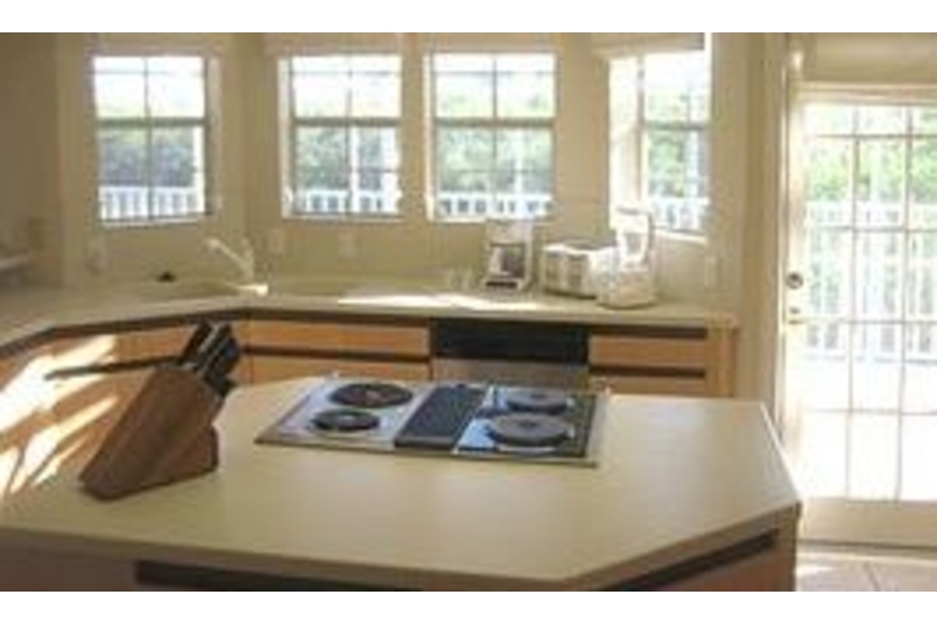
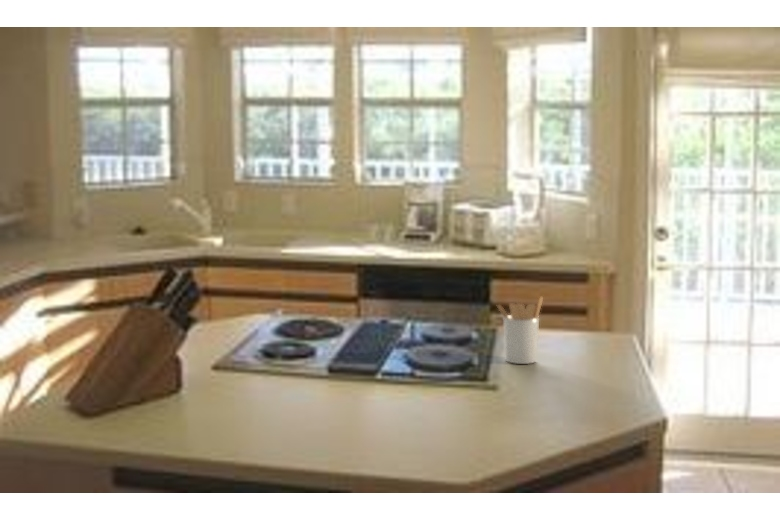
+ utensil holder [496,295,544,365]
